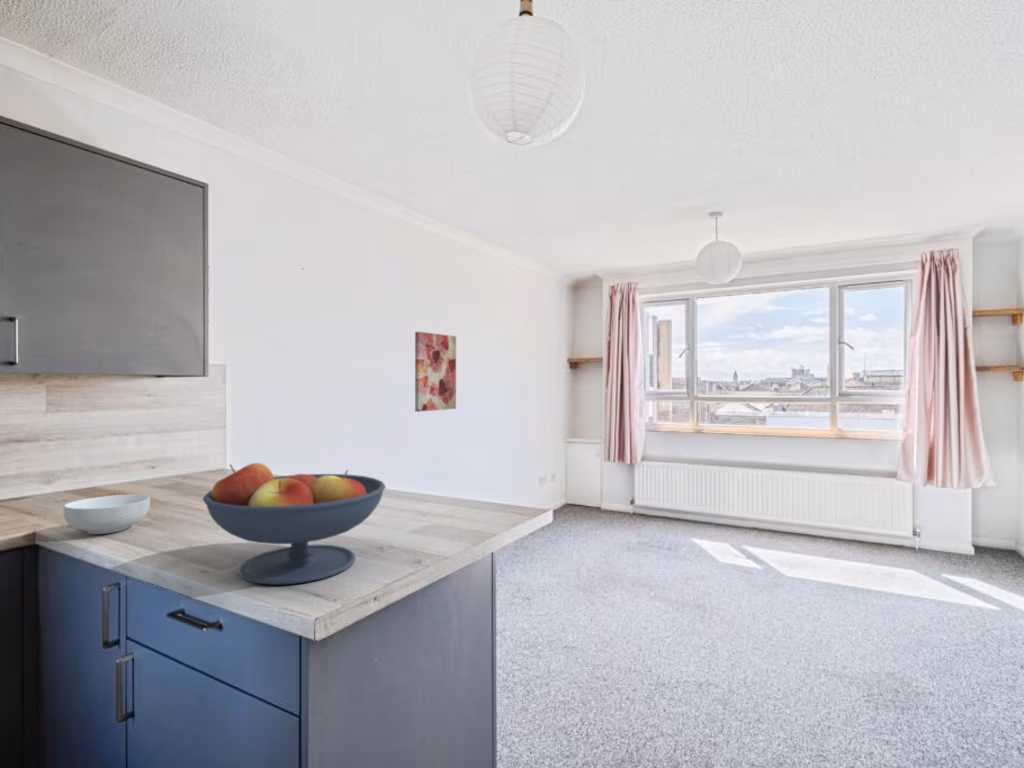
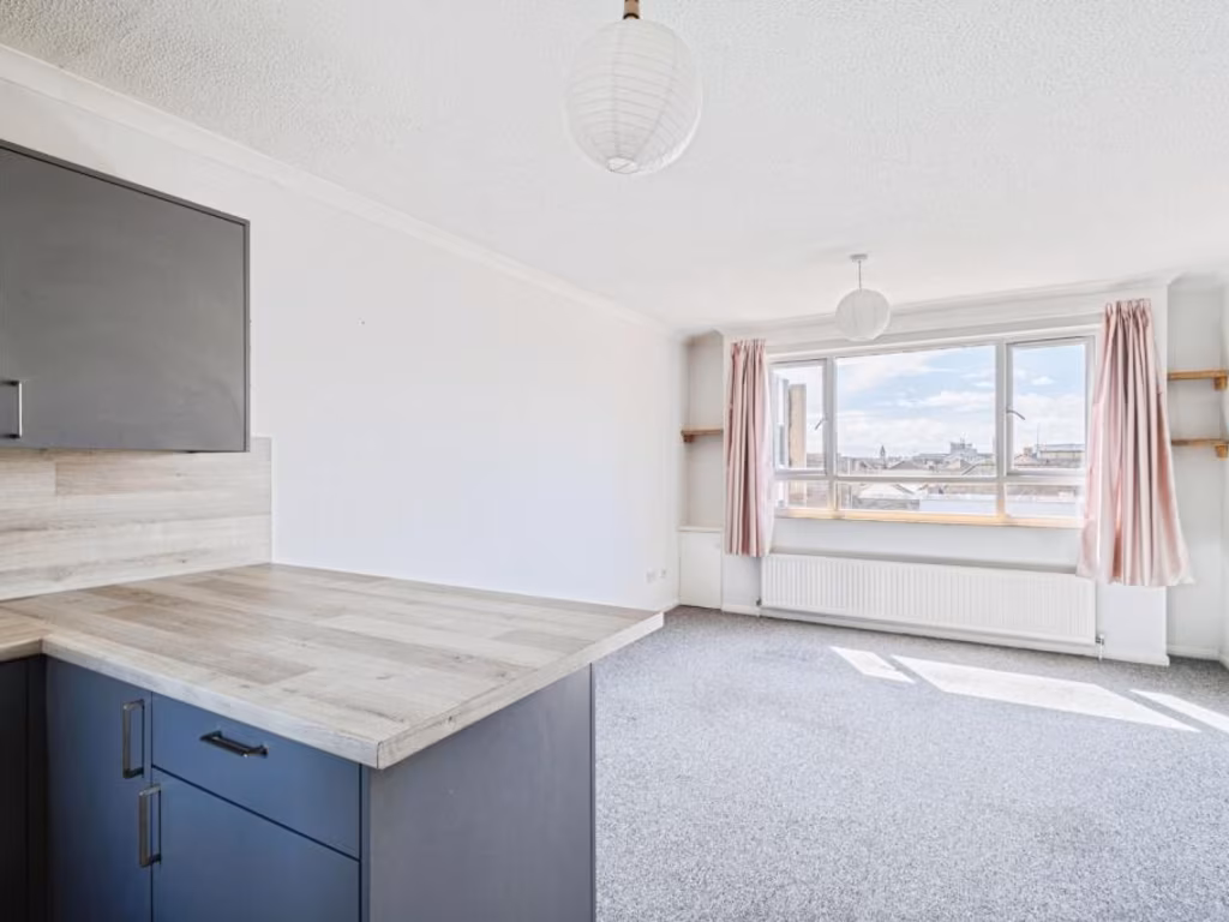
- wall art [414,331,457,413]
- cereal bowl [63,494,151,535]
- fruit bowl [202,462,387,586]
